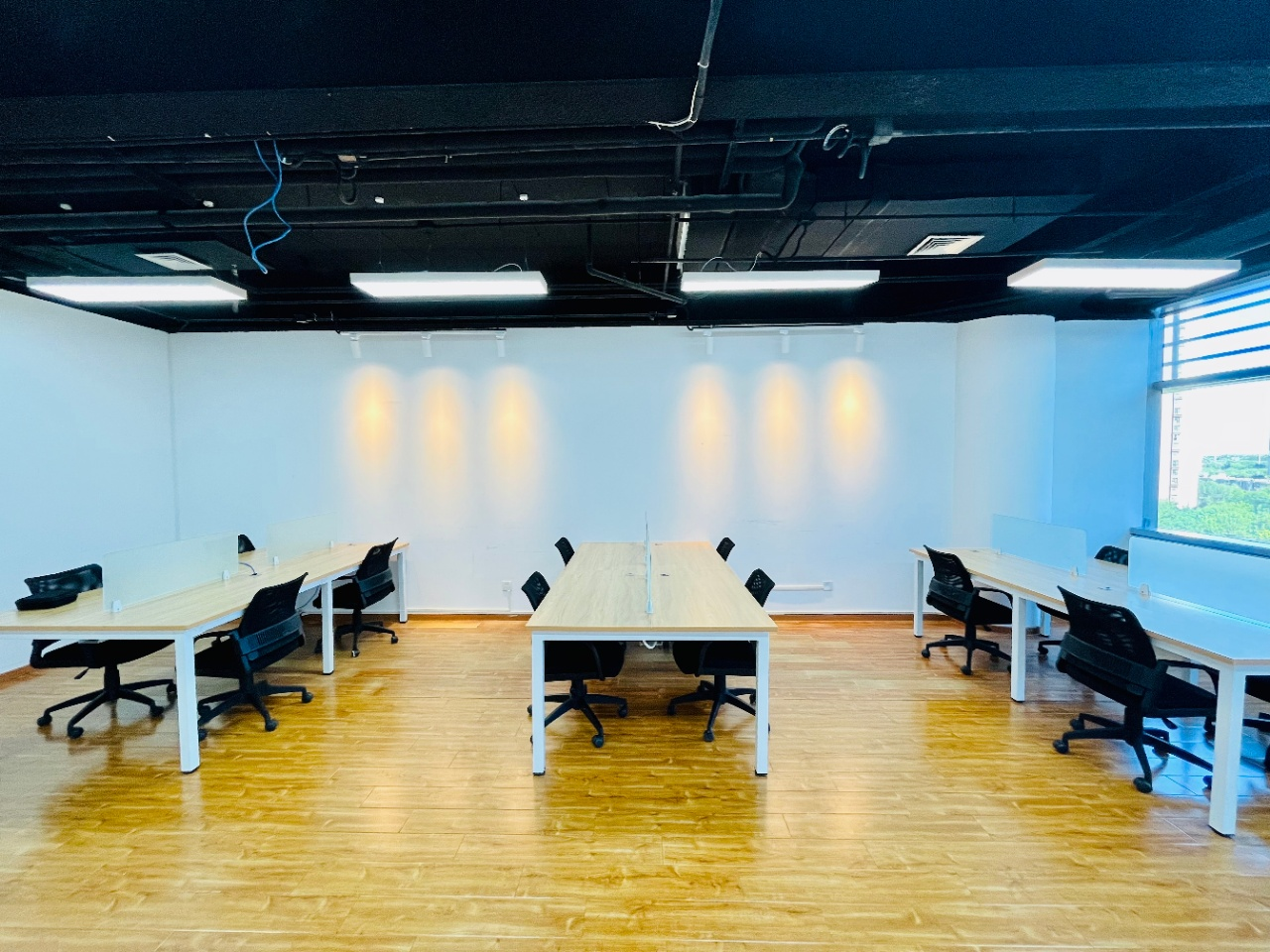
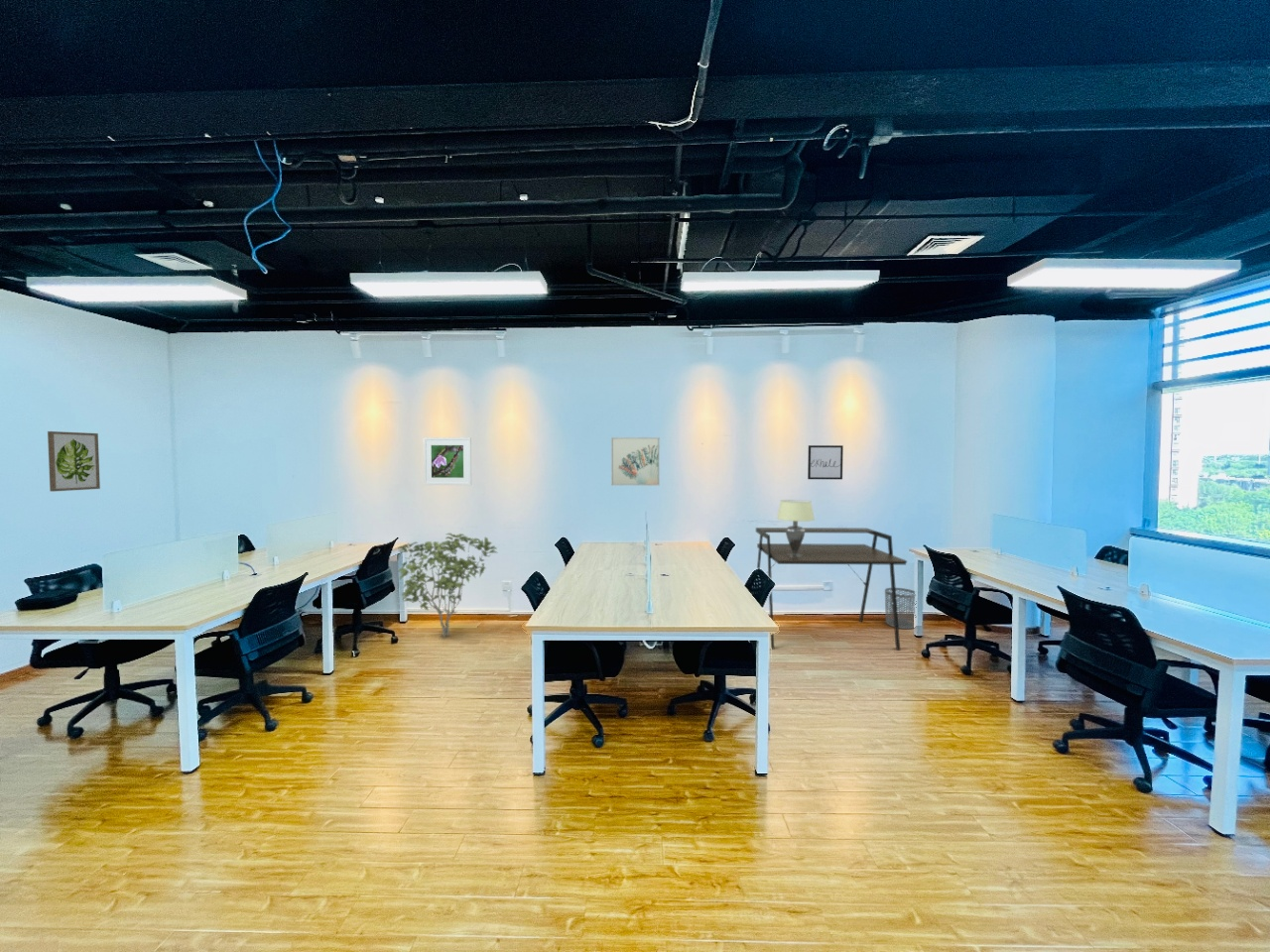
+ lampshade [776,499,816,557]
+ wall art [47,430,101,493]
+ wall art [807,444,844,480]
+ desk [755,527,908,651]
+ wall art [610,436,661,487]
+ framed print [423,436,472,486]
+ shrub [398,532,498,639]
+ waste bin [884,587,917,630]
